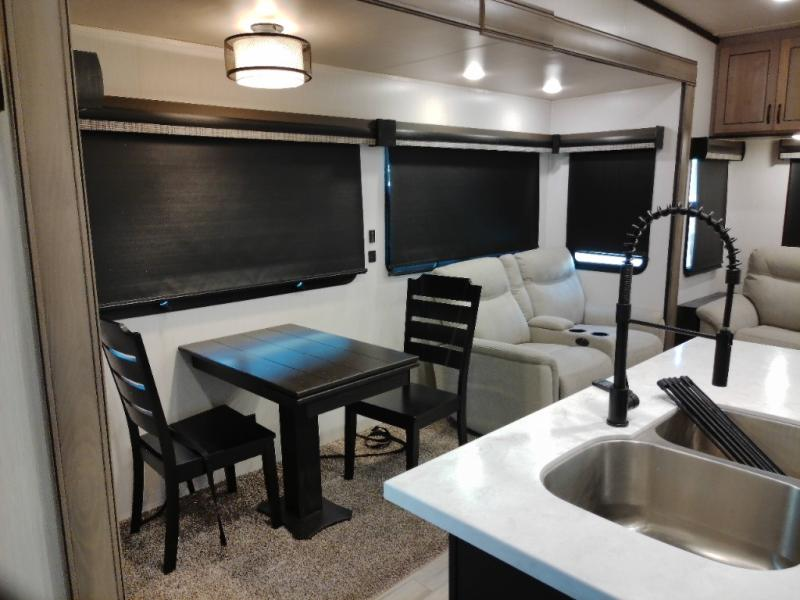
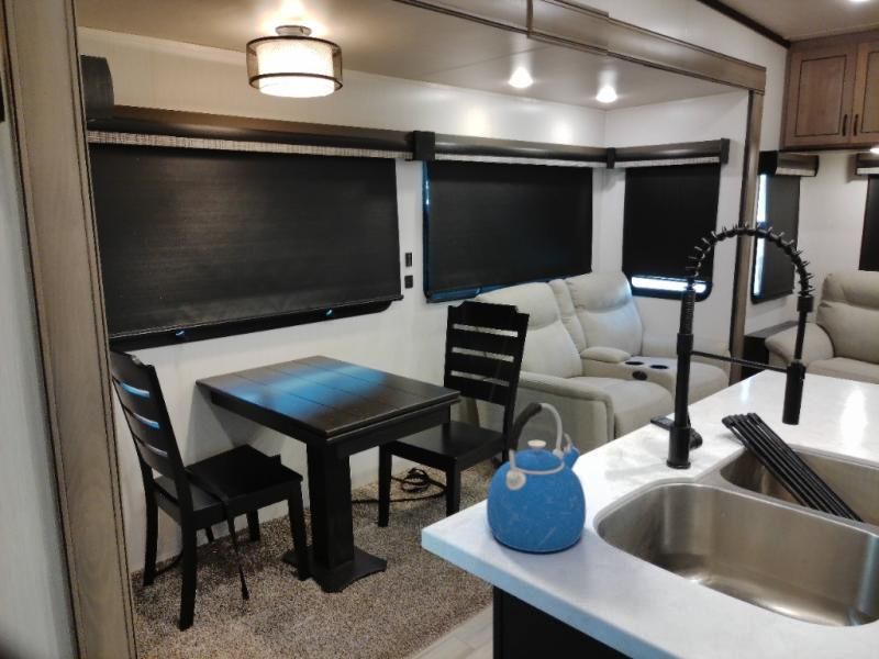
+ kettle [486,401,587,554]
